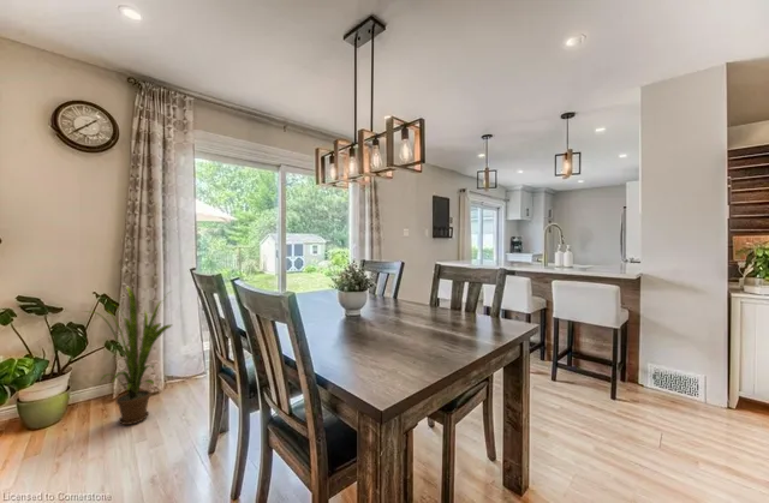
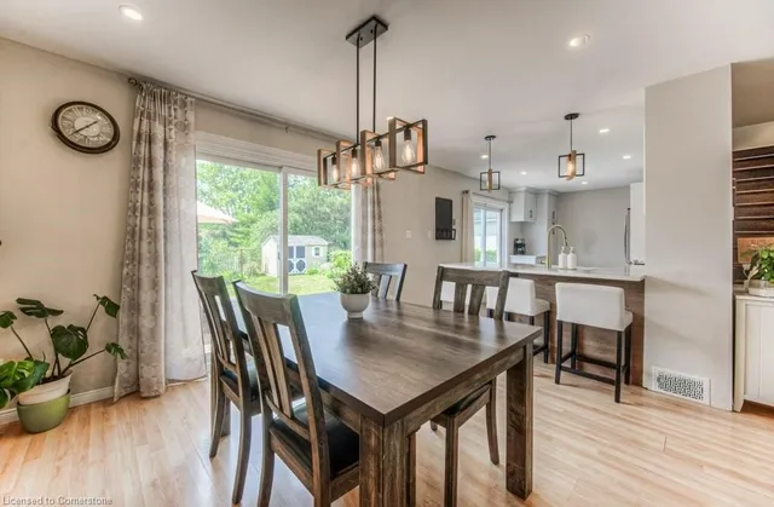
- house plant [82,286,173,426]
